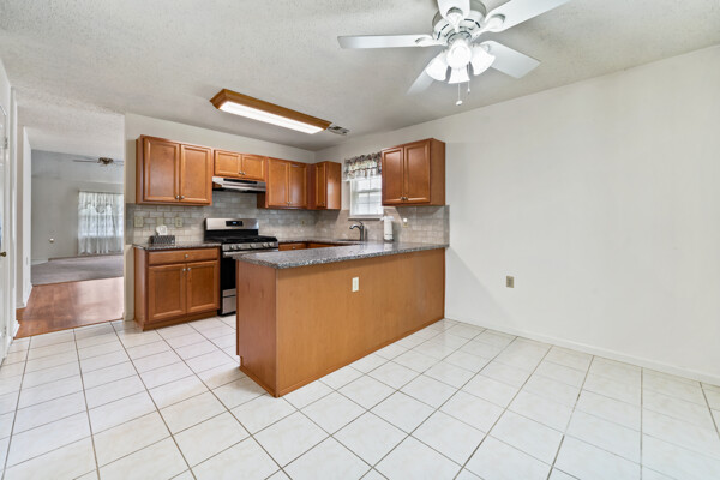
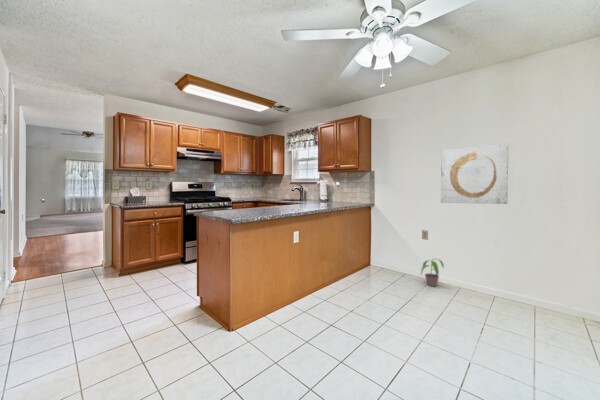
+ potted plant [419,257,445,287]
+ wall art [440,142,510,205]
